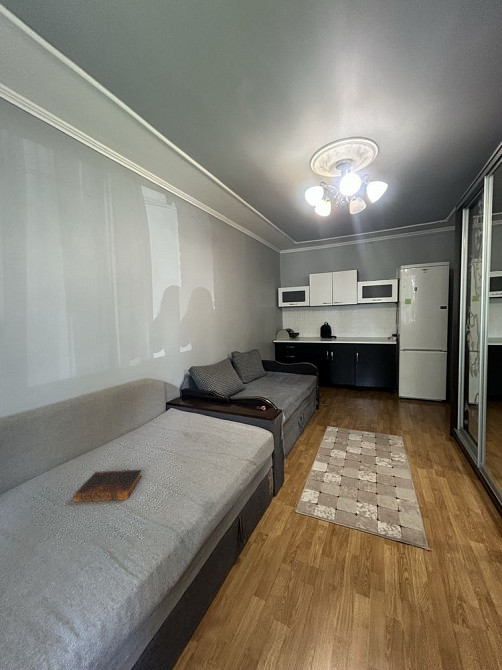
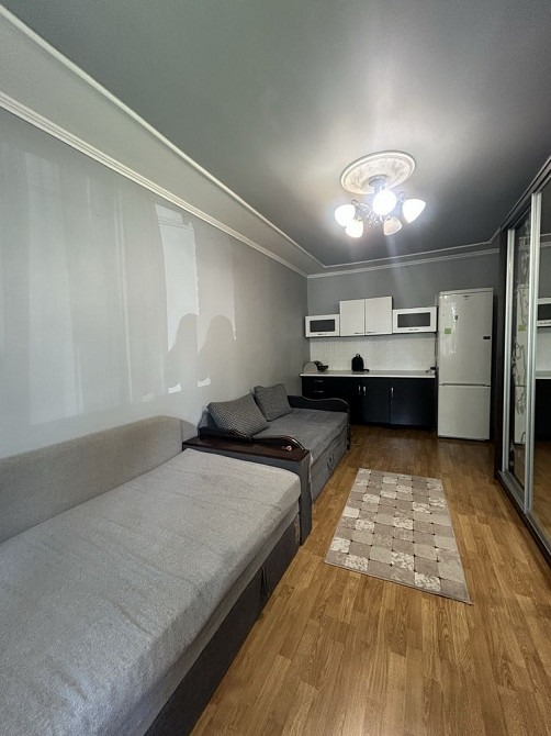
- book [73,469,143,503]
